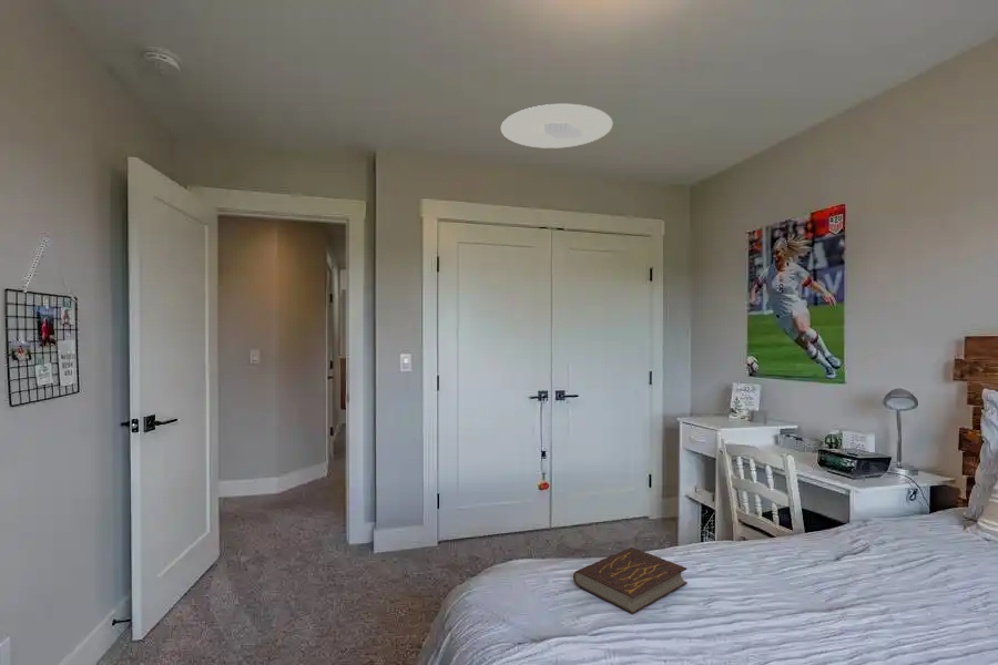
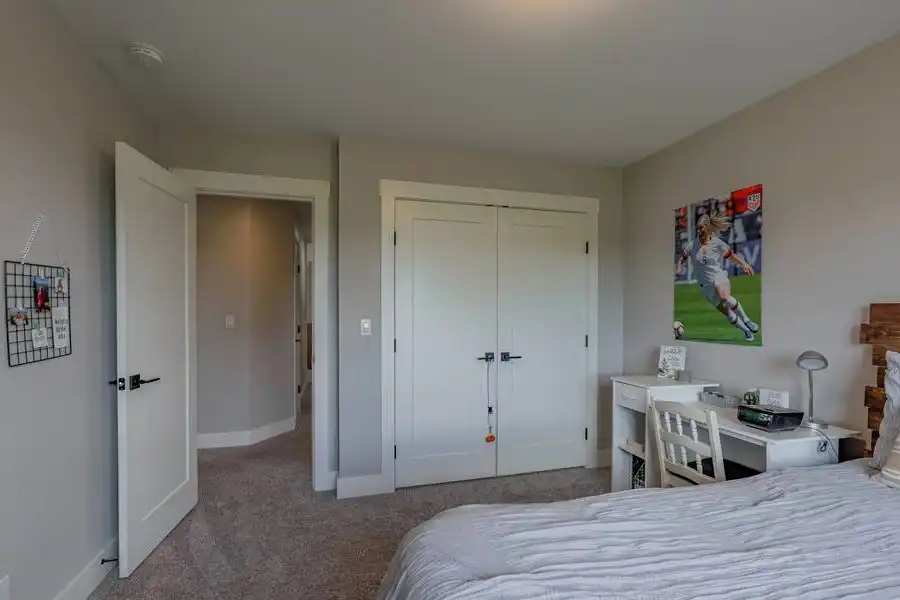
- book [572,546,689,614]
- ceiling light [500,103,613,150]
